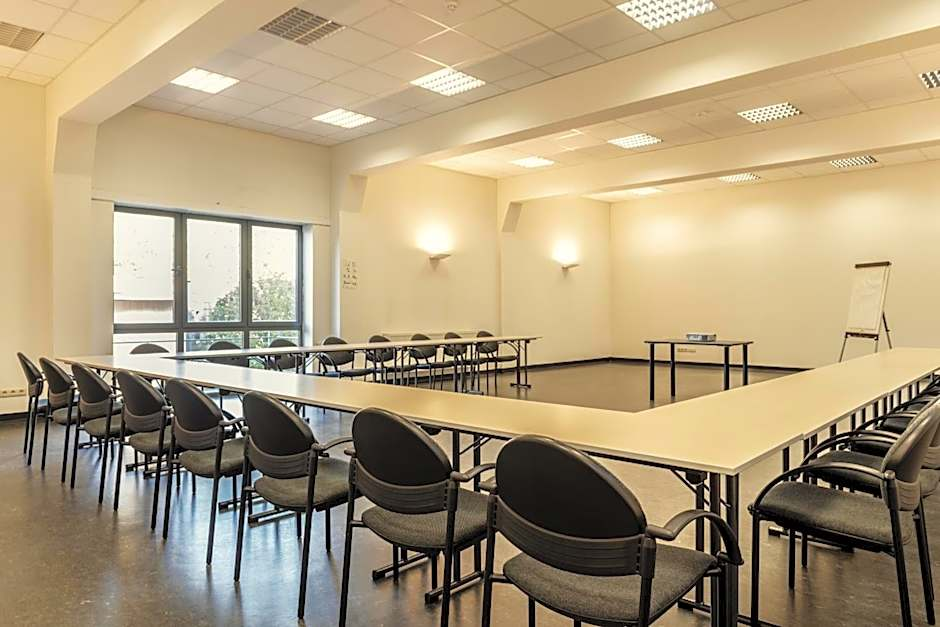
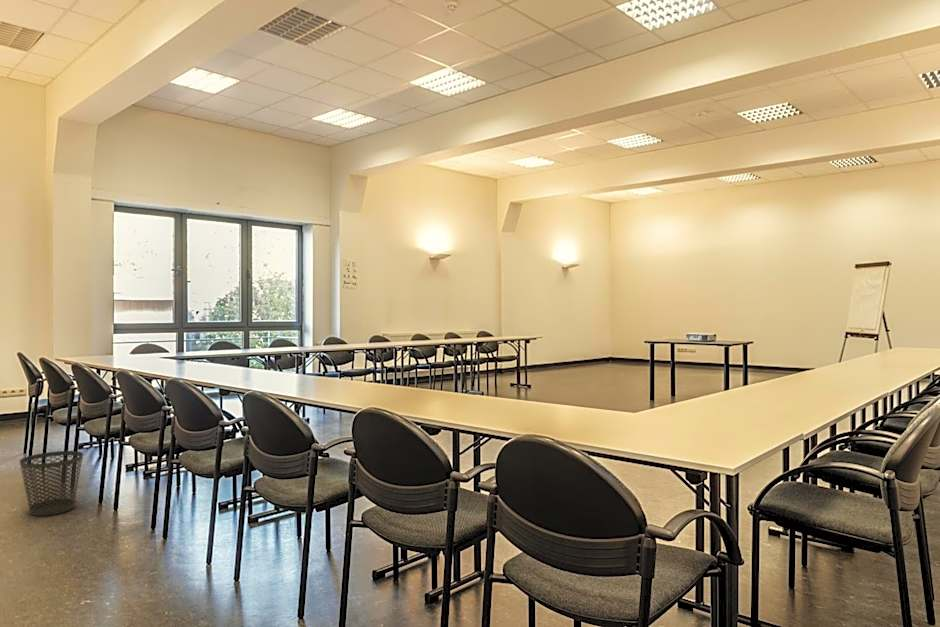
+ wastebasket [19,450,84,517]
